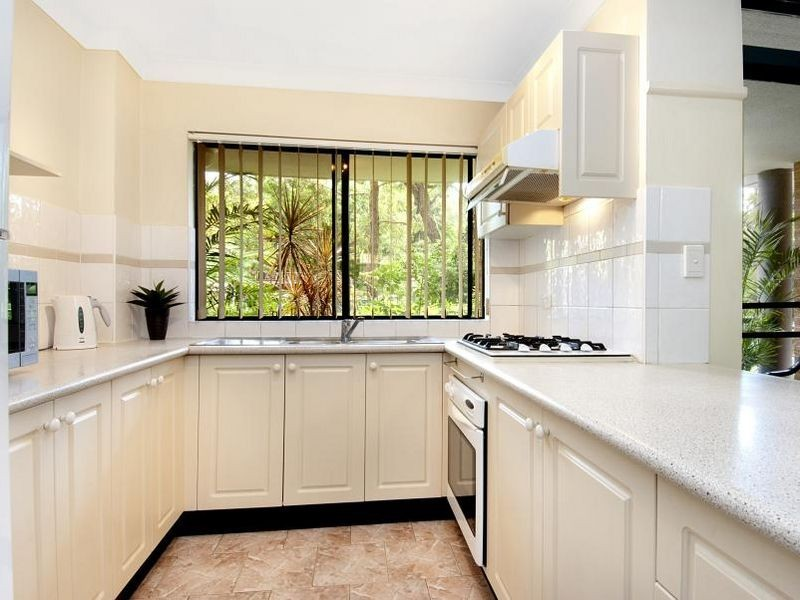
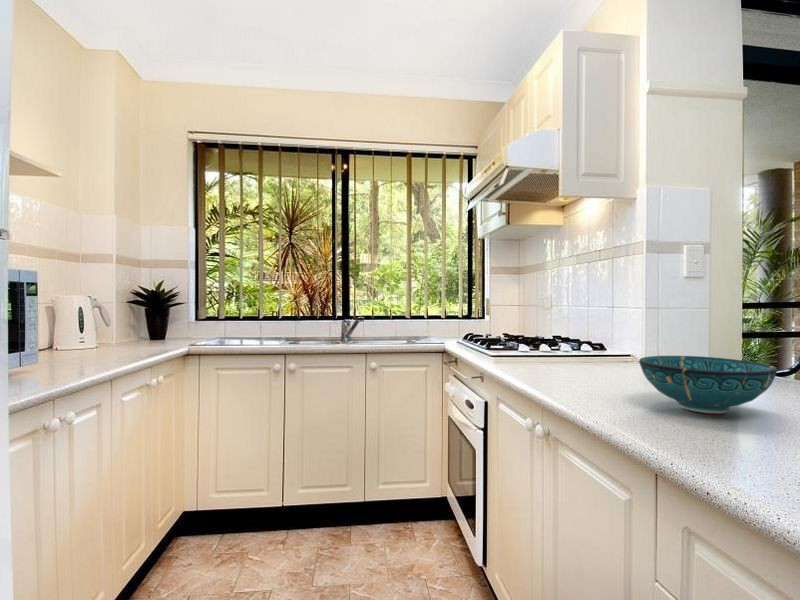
+ decorative bowl [638,355,778,415]
